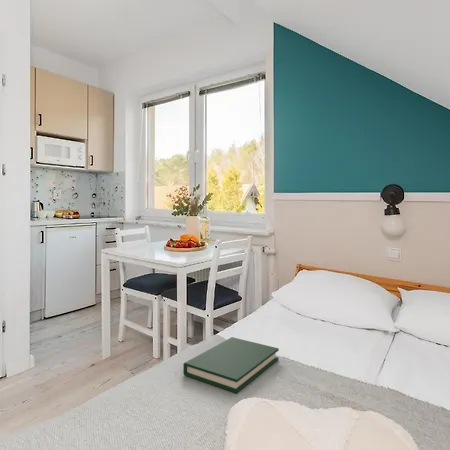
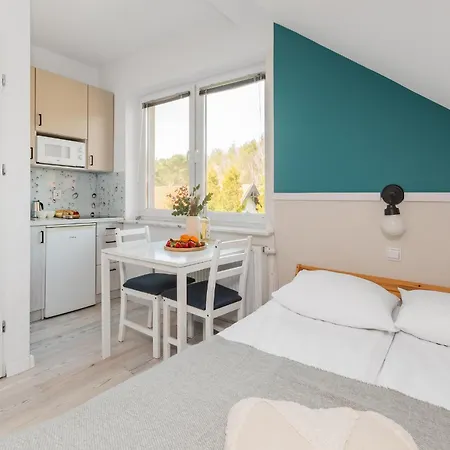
- hardback book [182,336,280,394]
